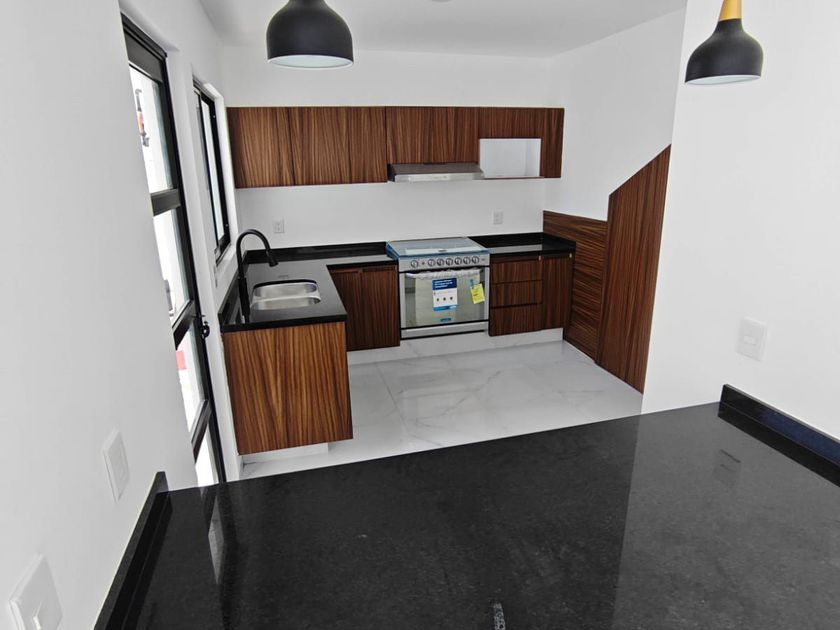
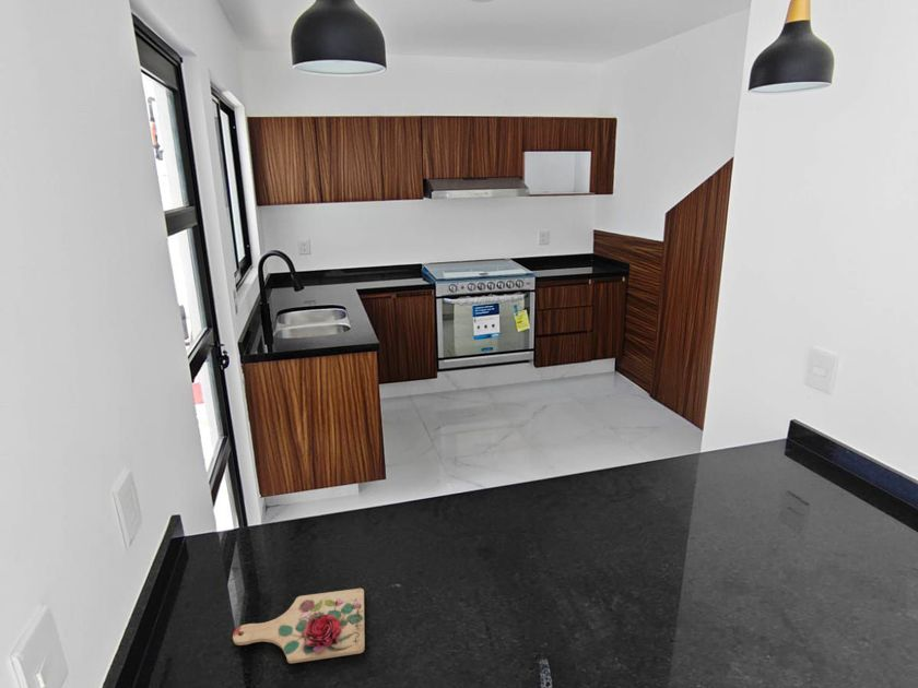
+ cutting board [232,588,366,664]
